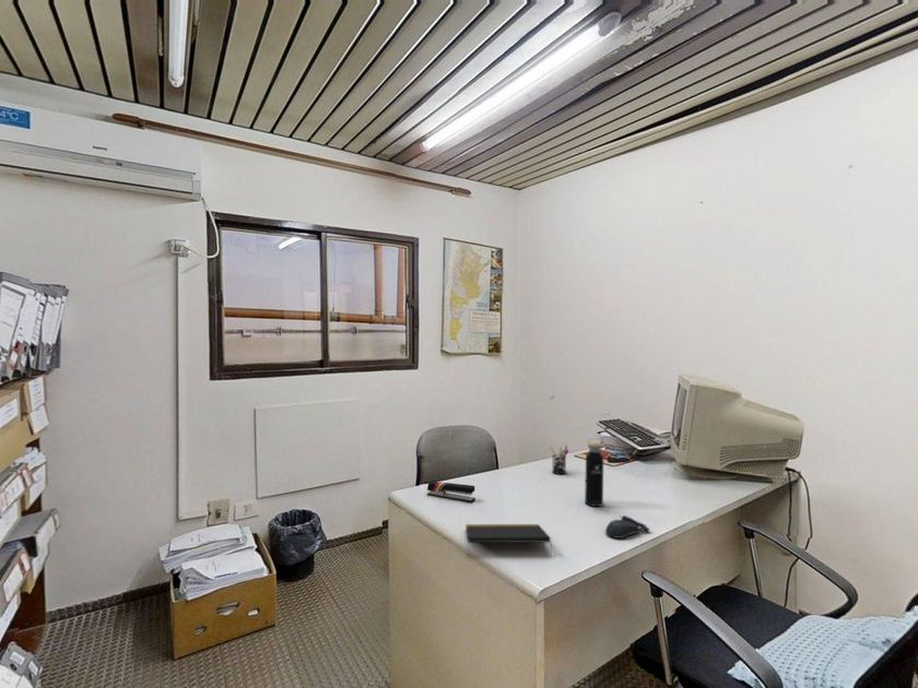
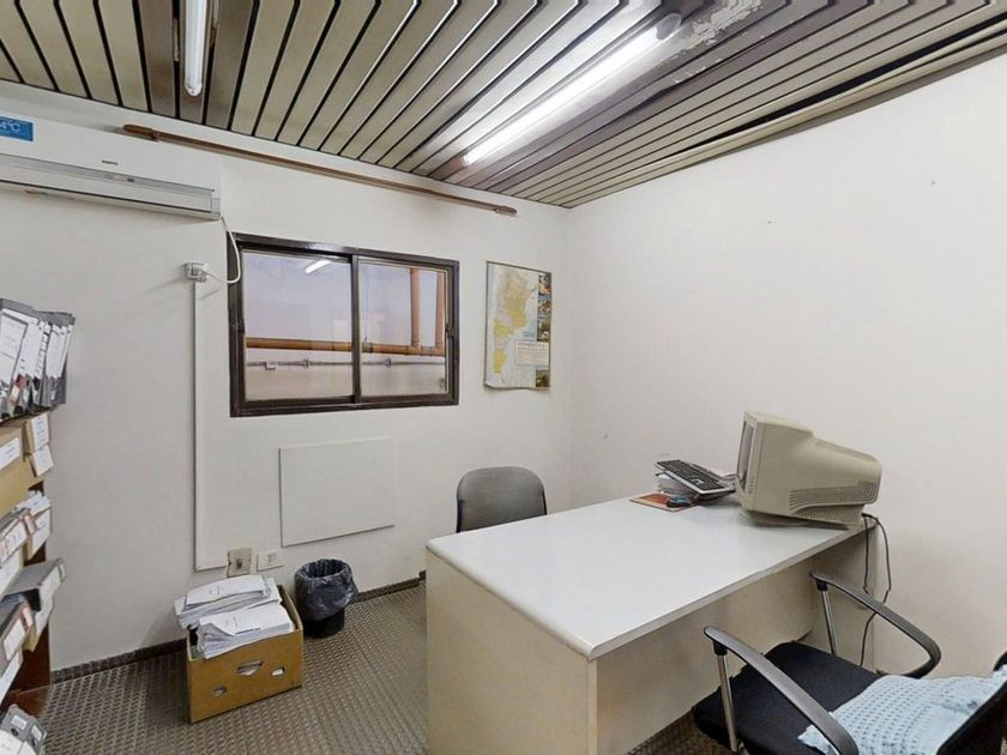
- water bottle [584,437,604,508]
- stapler [426,481,476,503]
- notepad [464,523,553,553]
- computer mouse [604,514,650,539]
- pen holder [549,443,569,475]
